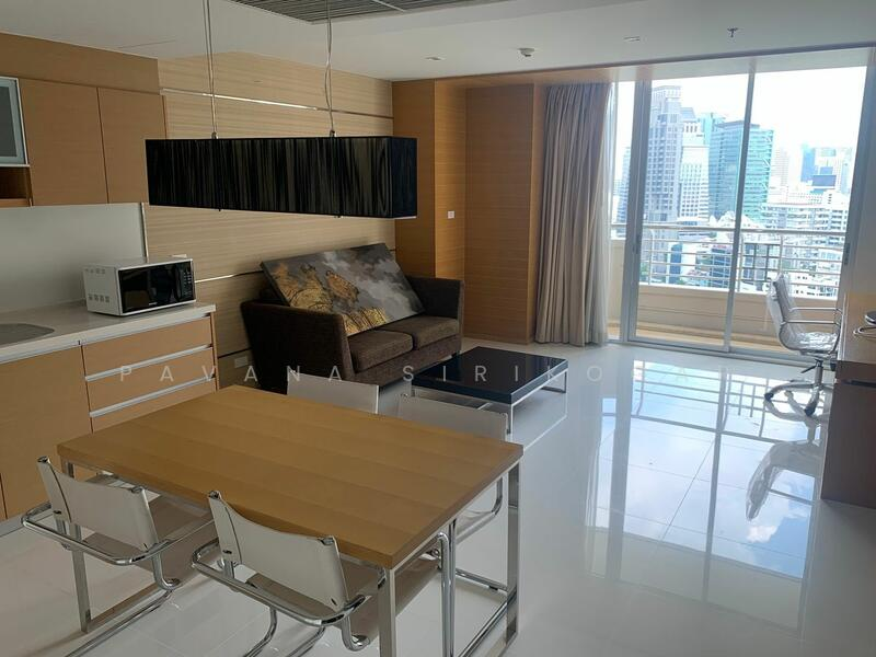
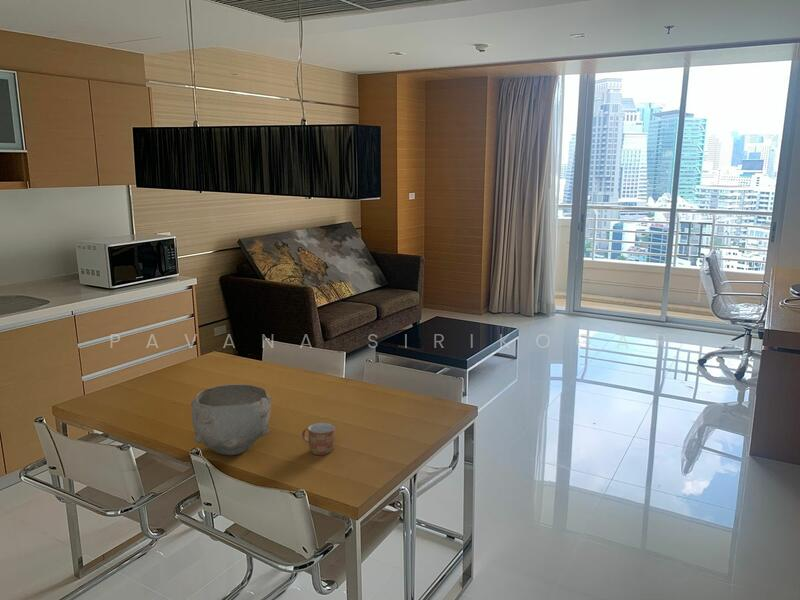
+ mug [301,422,336,456]
+ bowl [190,383,272,456]
